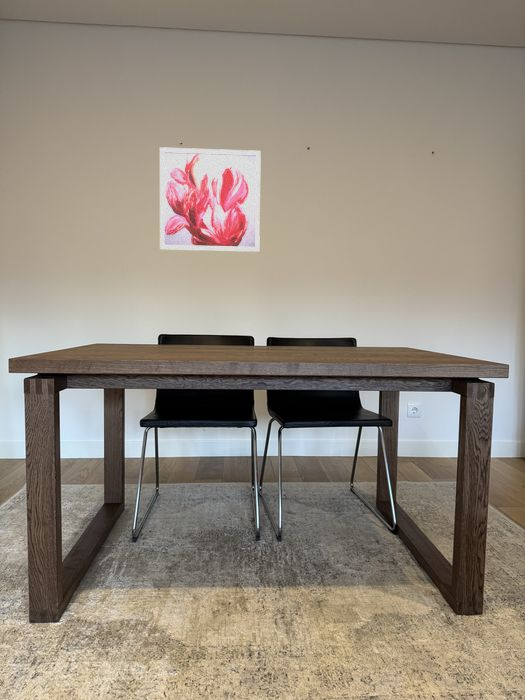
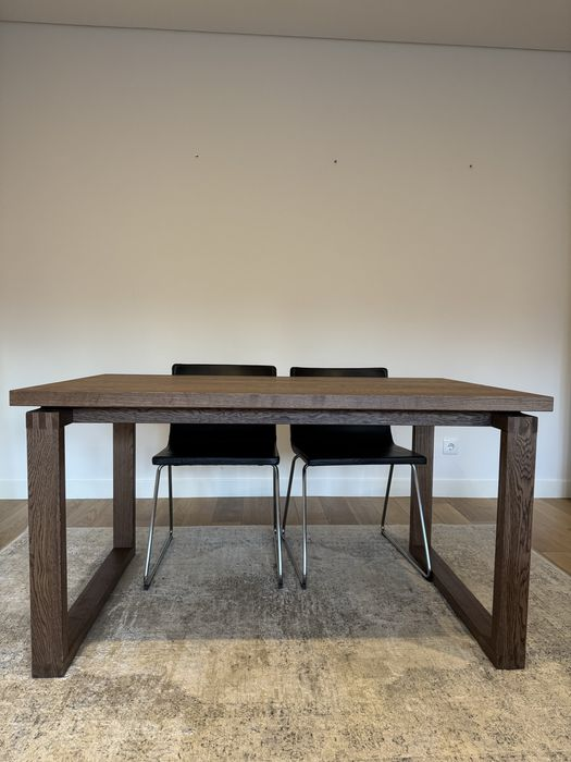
- wall art [159,146,262,253]
